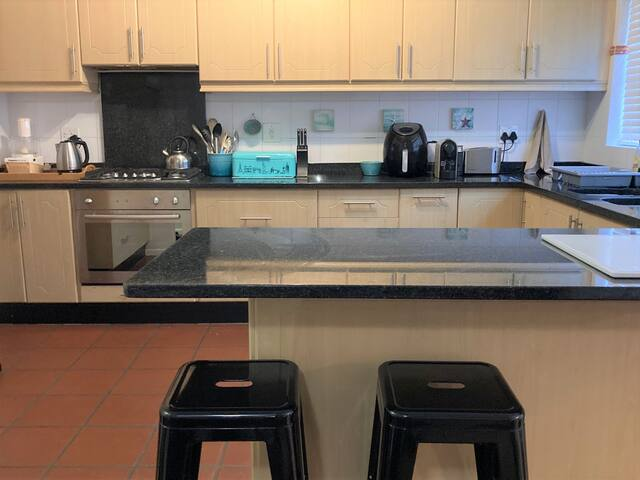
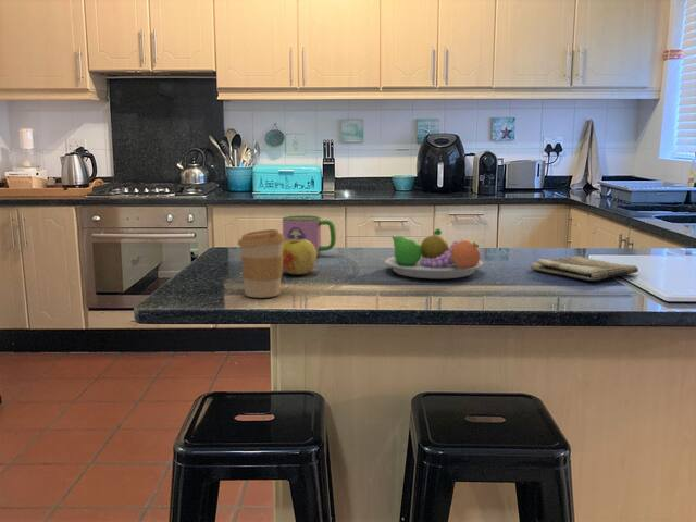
+ coffee cup [237,228,285,299]
+ dish towel [530,256,639,282]
+ fruit bowl [384,227,484,279]
+ mug [282,214,337,258]
+ apple [282,239,318,276]
